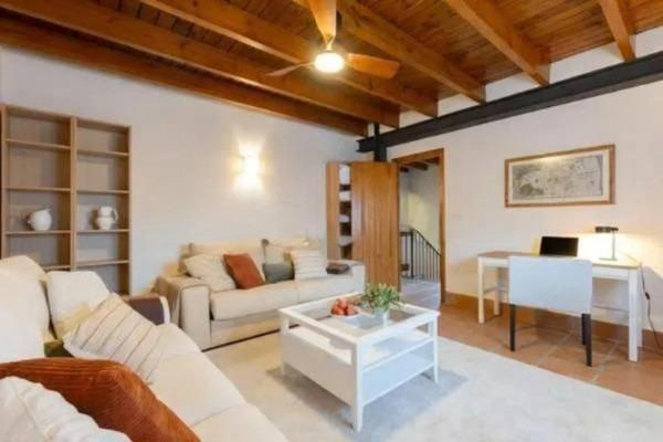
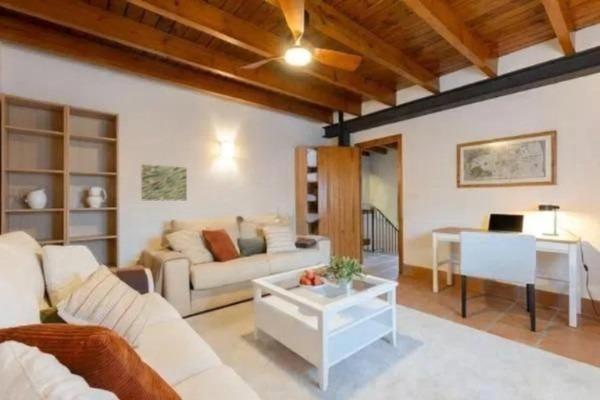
+ wall art [140,163,188,201]
